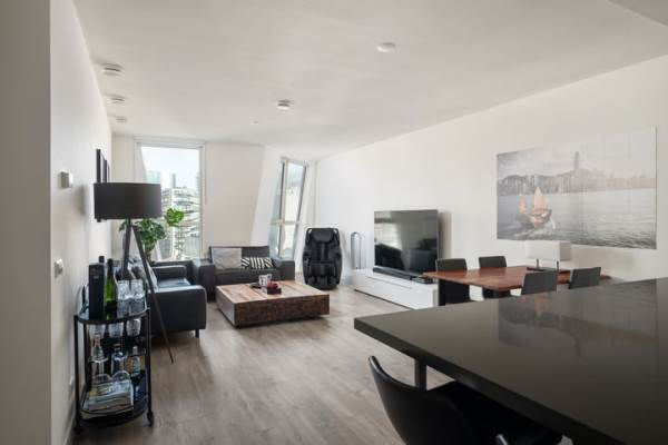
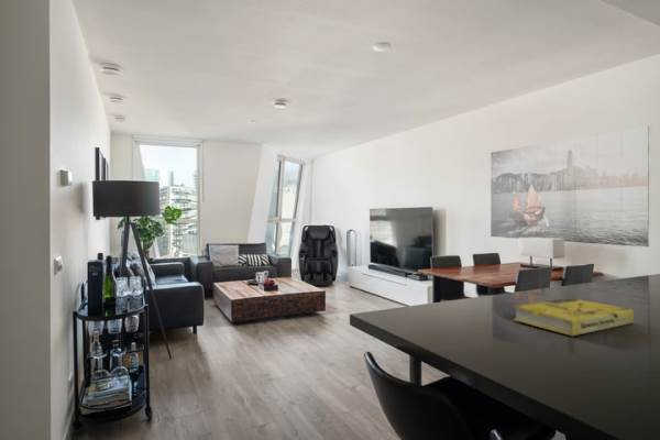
+ book [512,298,635,337]
